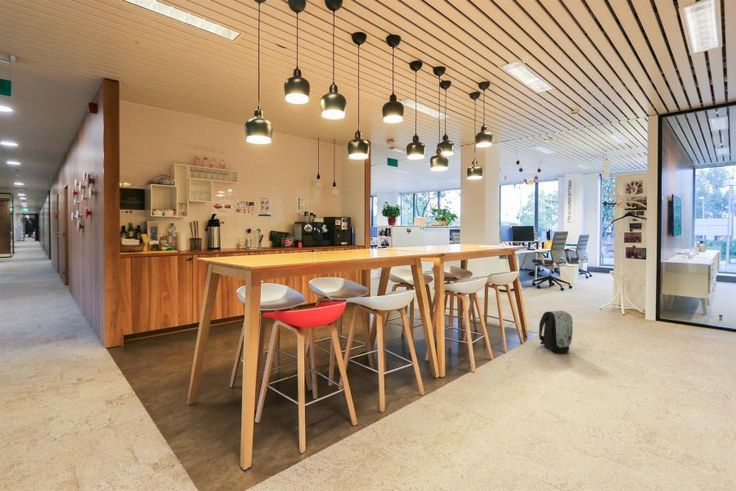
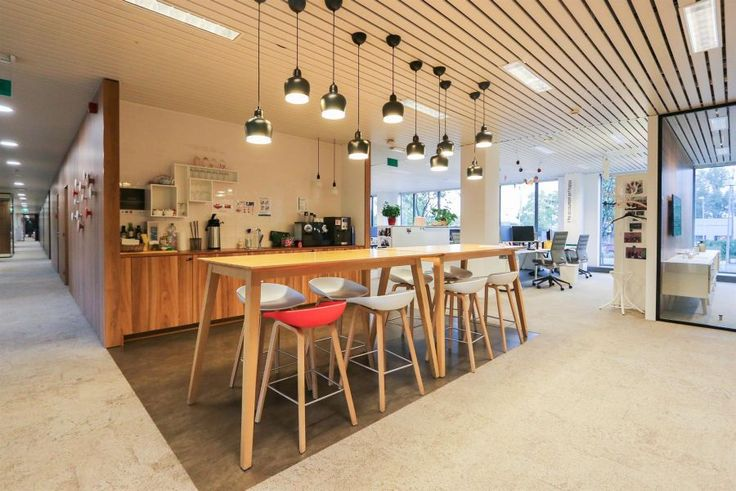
- backpack [538,309,574,354]
